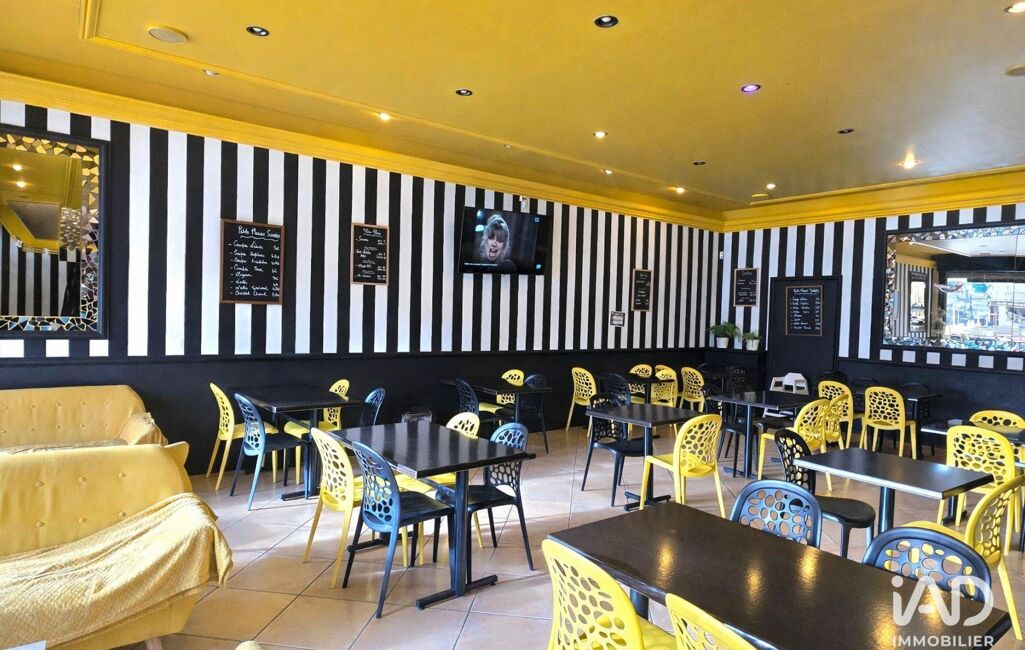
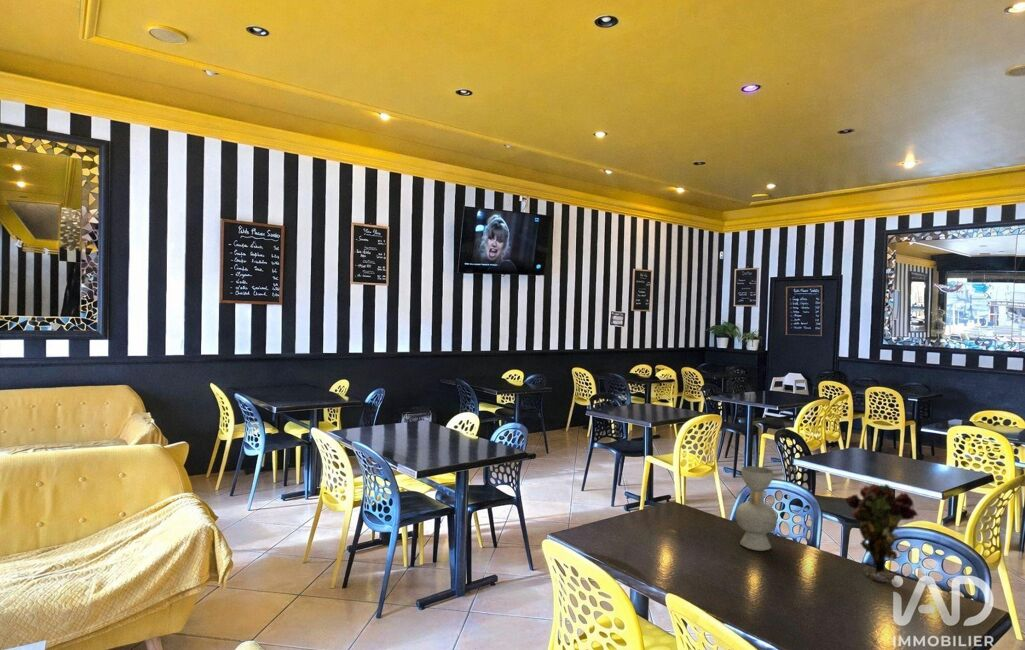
+ flower [845,483,919,583]
+ decorative vase [735,465,778,552]
